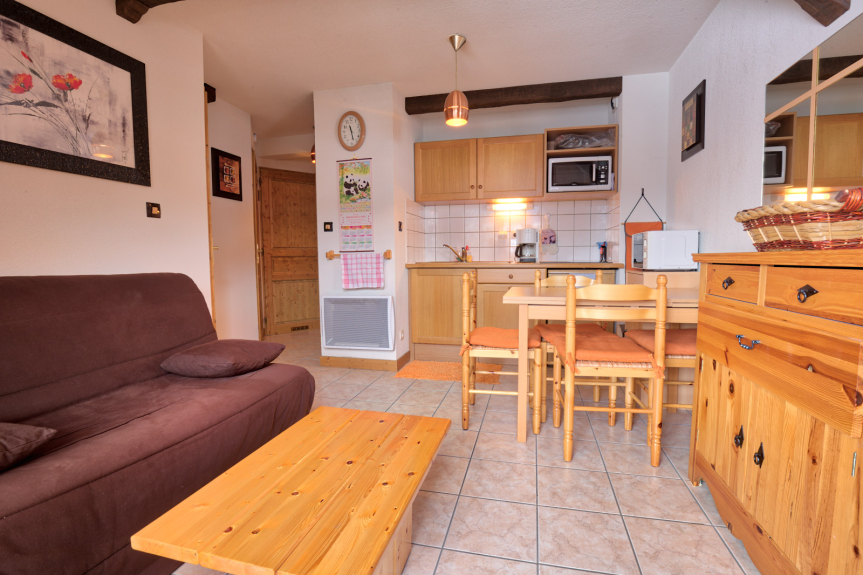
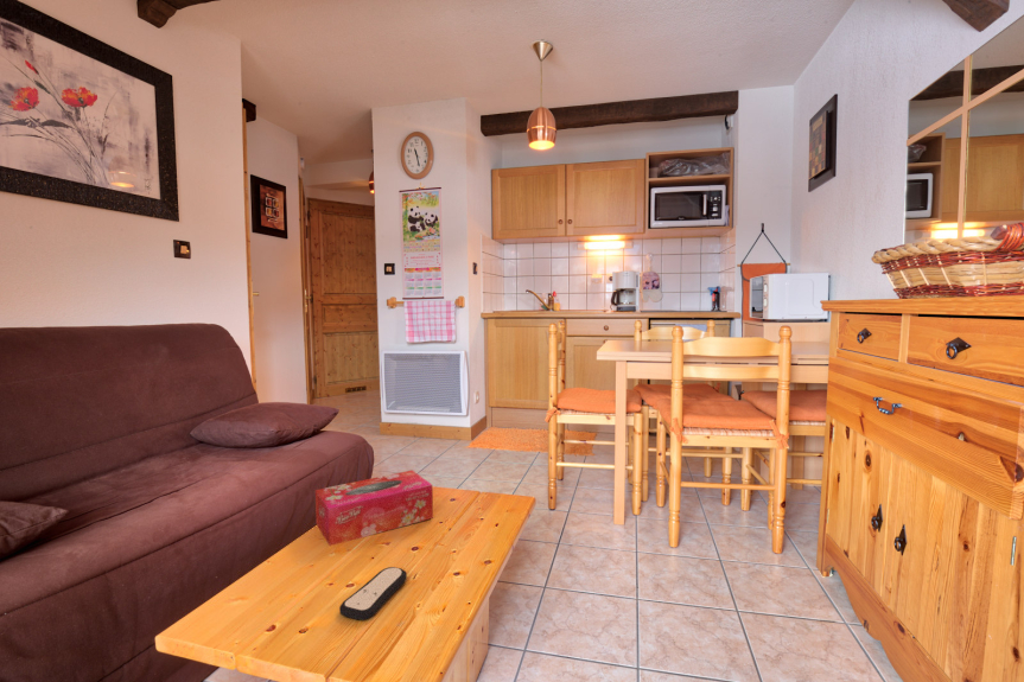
+ tissue box [314,469,434,547]
+ remote control [338,566,408,622]
